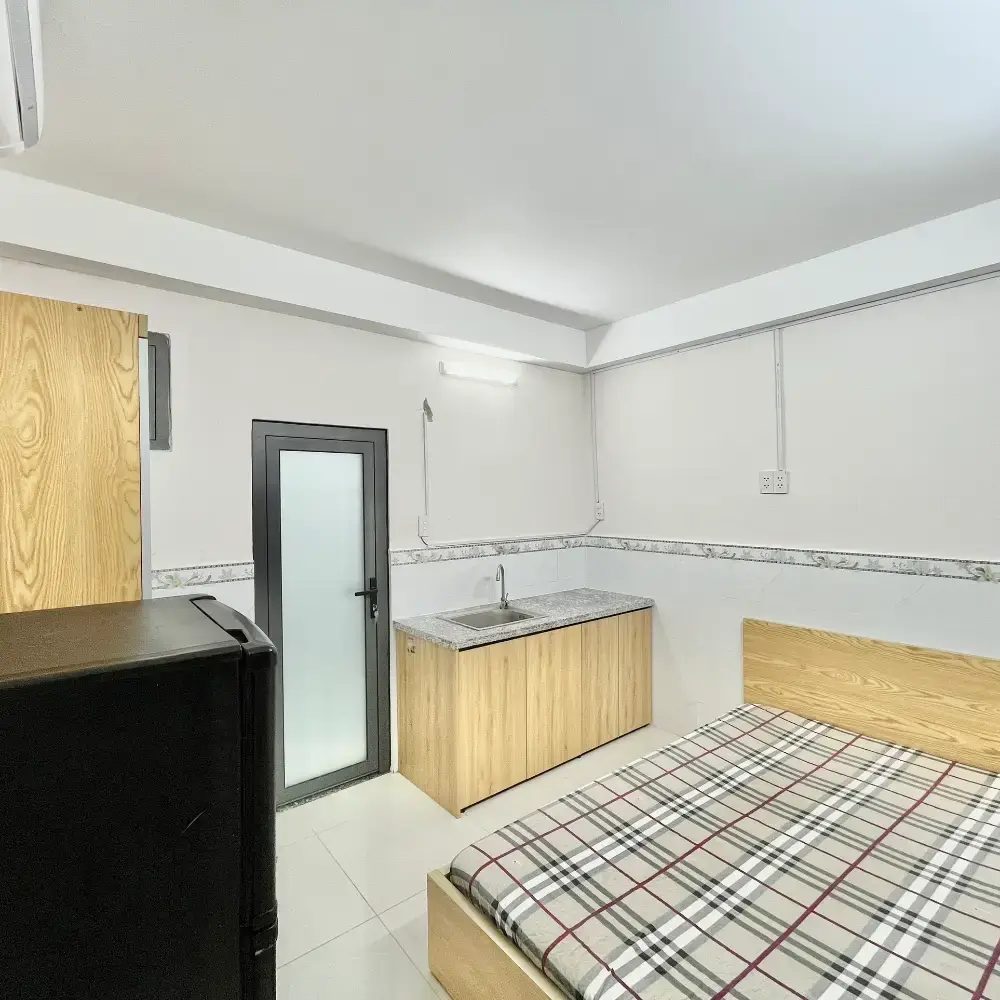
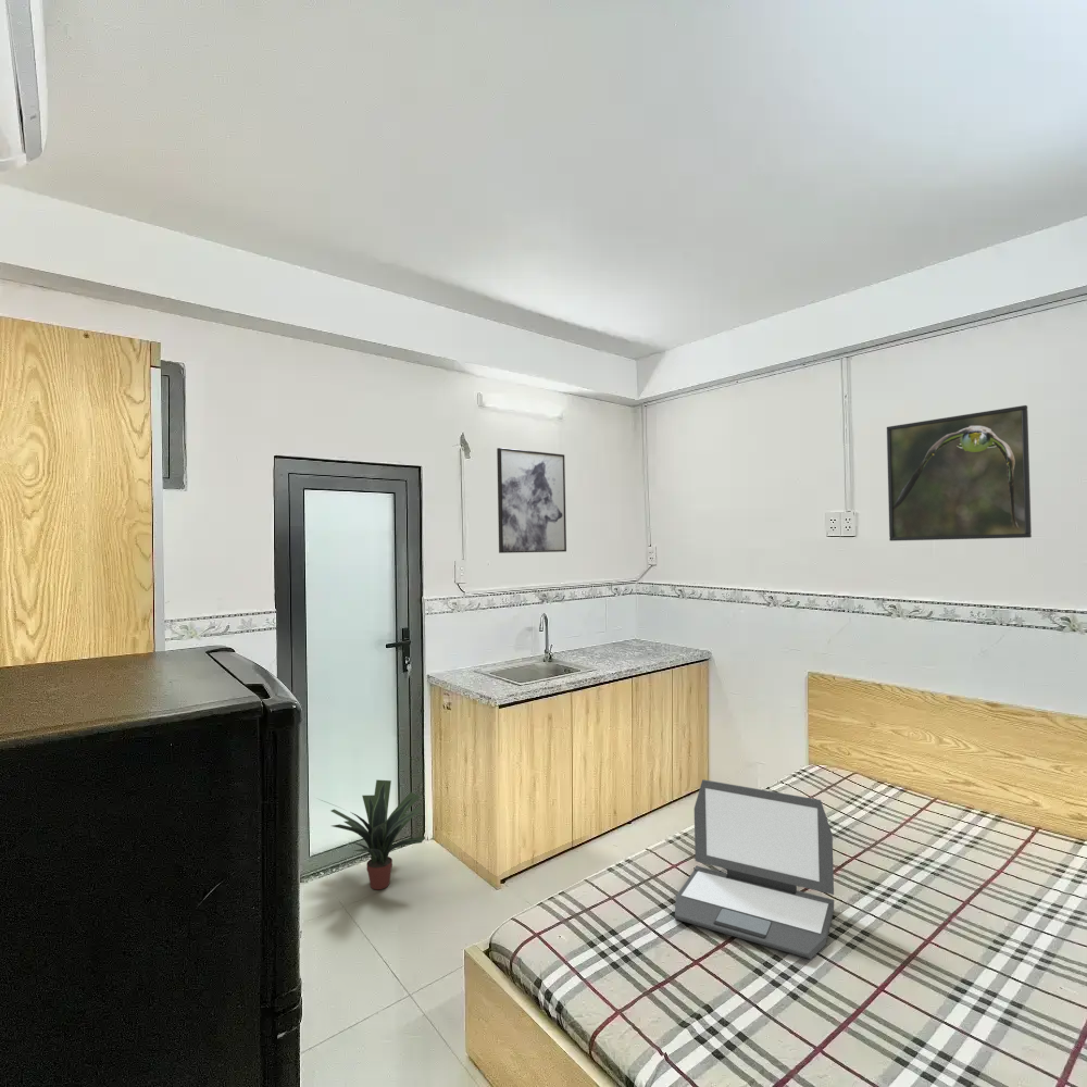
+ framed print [886,404,1033,542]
+ laptop [674,778,835,960]
+ potted plant [315,778,426,890]
+ wall art [496,447,567,554]
